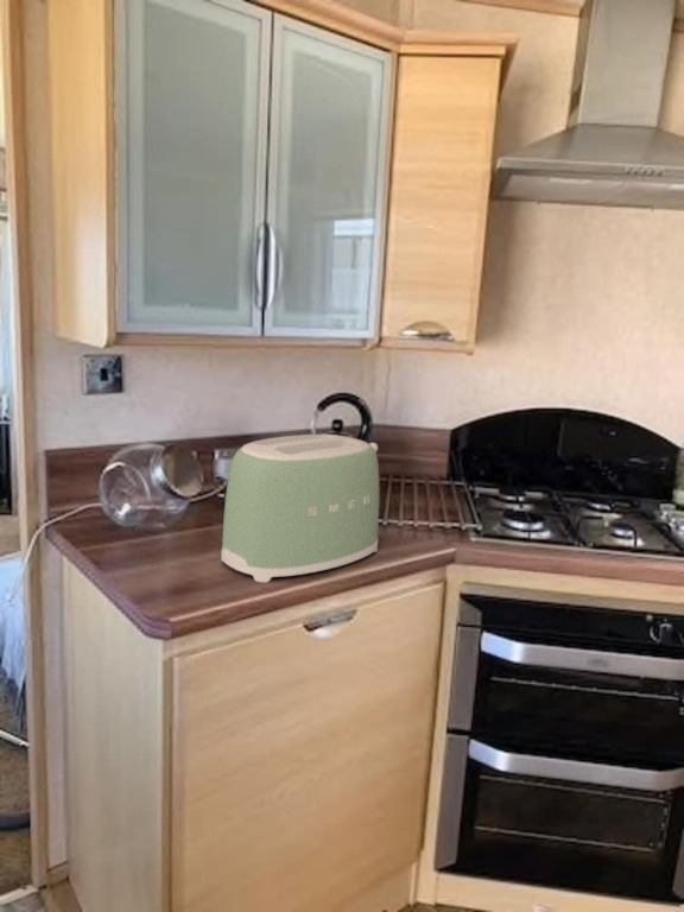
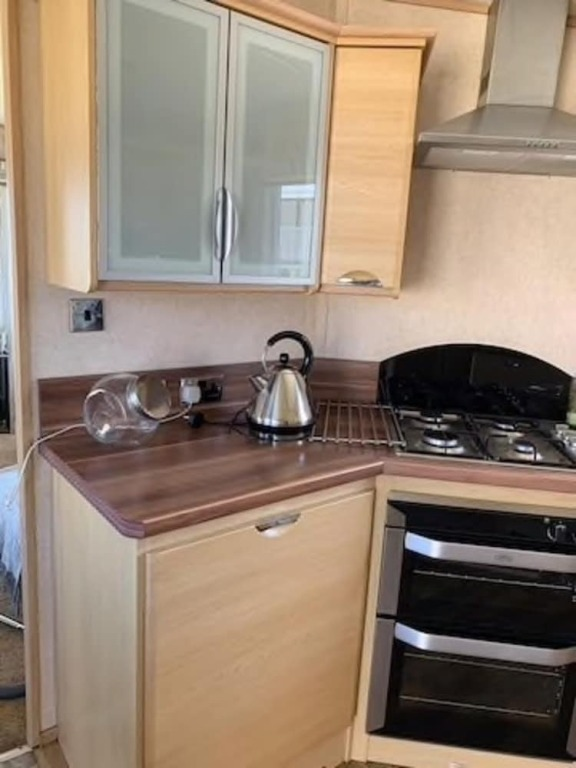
- toaster [220,433,380,583]
